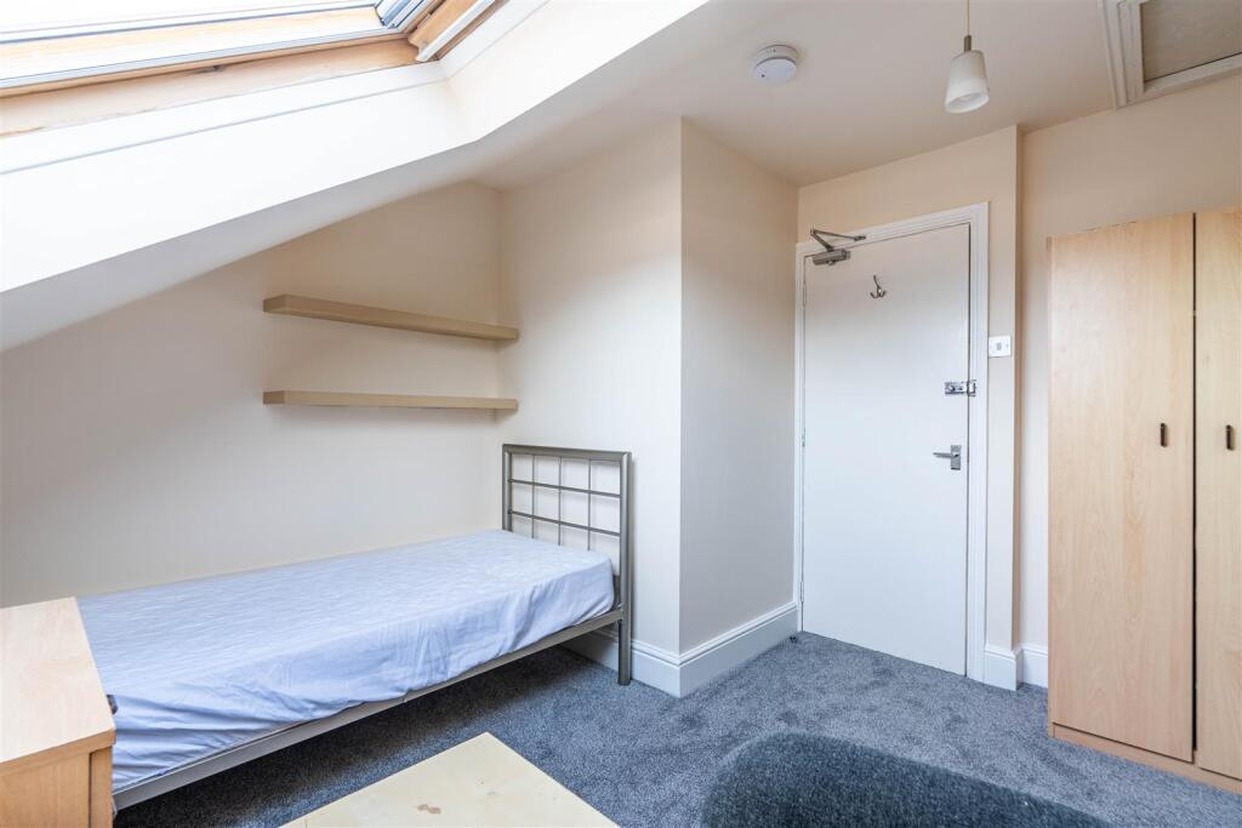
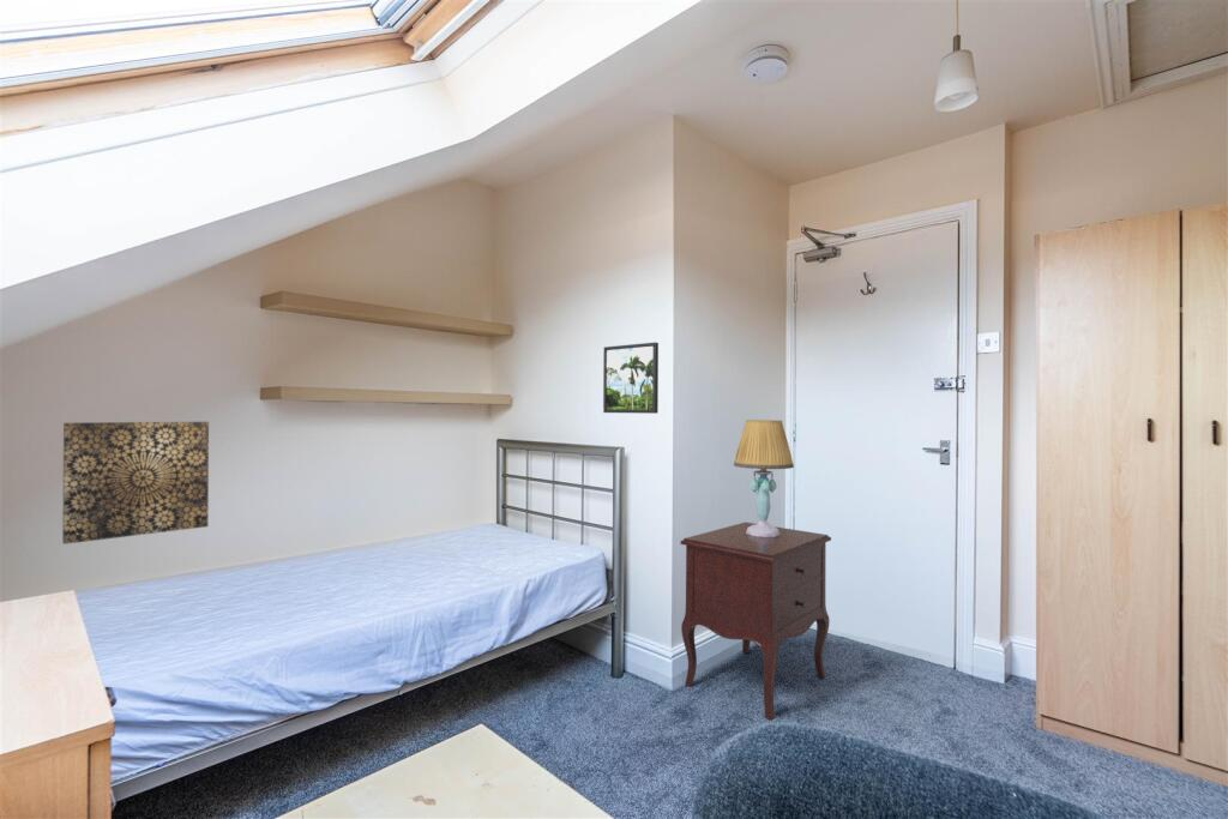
+ wall art [61,421,210,546]
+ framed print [602,342,660,415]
+ table lamp [733,418,795,537]
+ nightstand [679,522,832,721]
